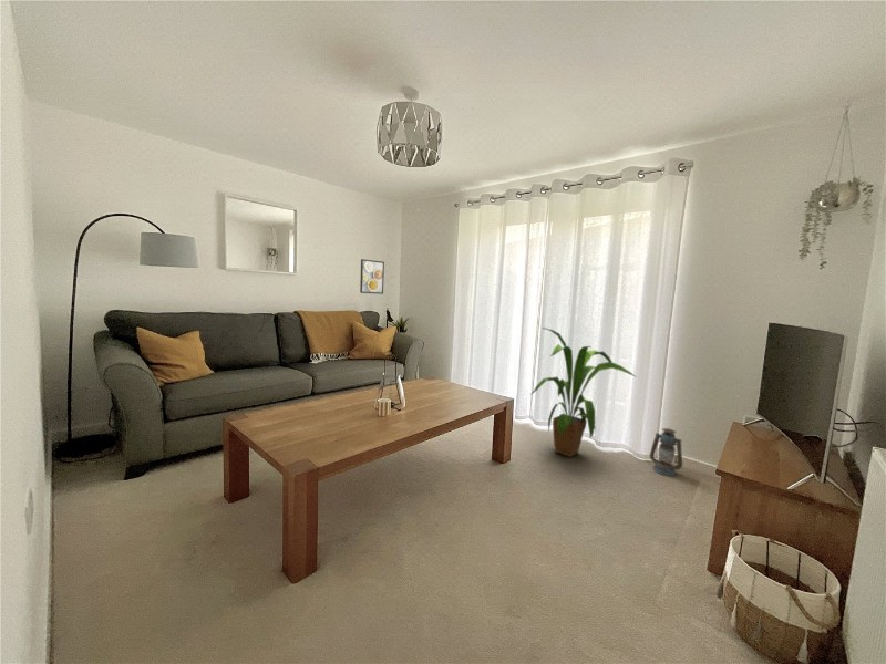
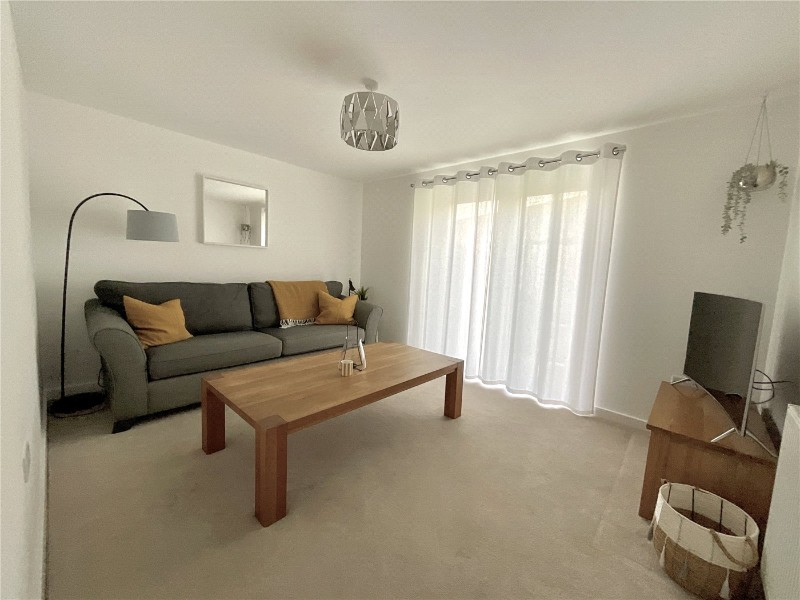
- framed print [359,258,385,295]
- house plant [529,326,637,458]
- lantern [649,427,683,477]
